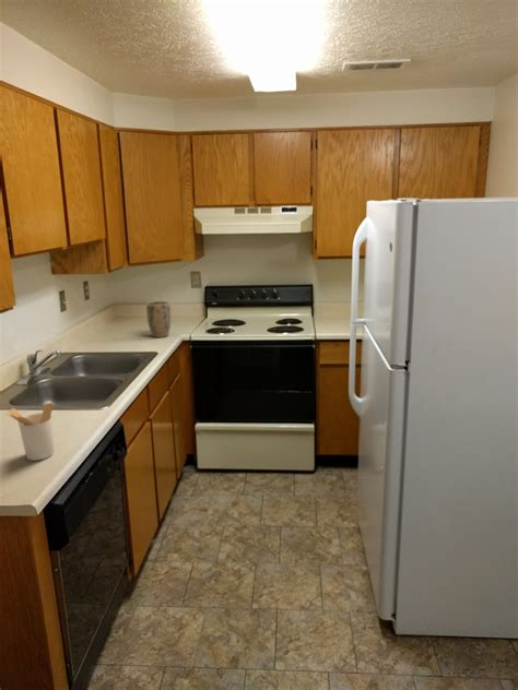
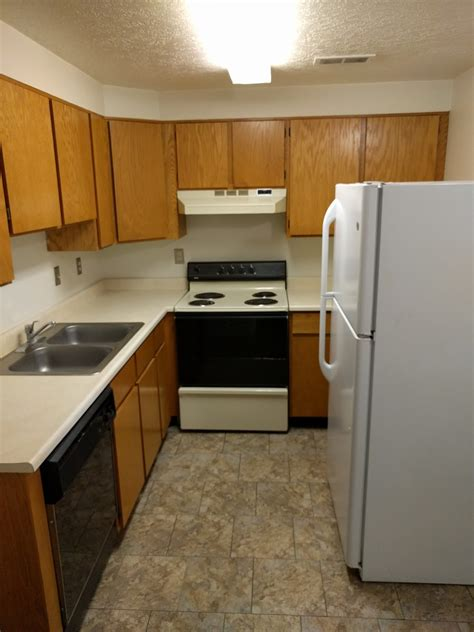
- utensil holder [7,402,55,462]
- plant pot [145,300,172,338]
